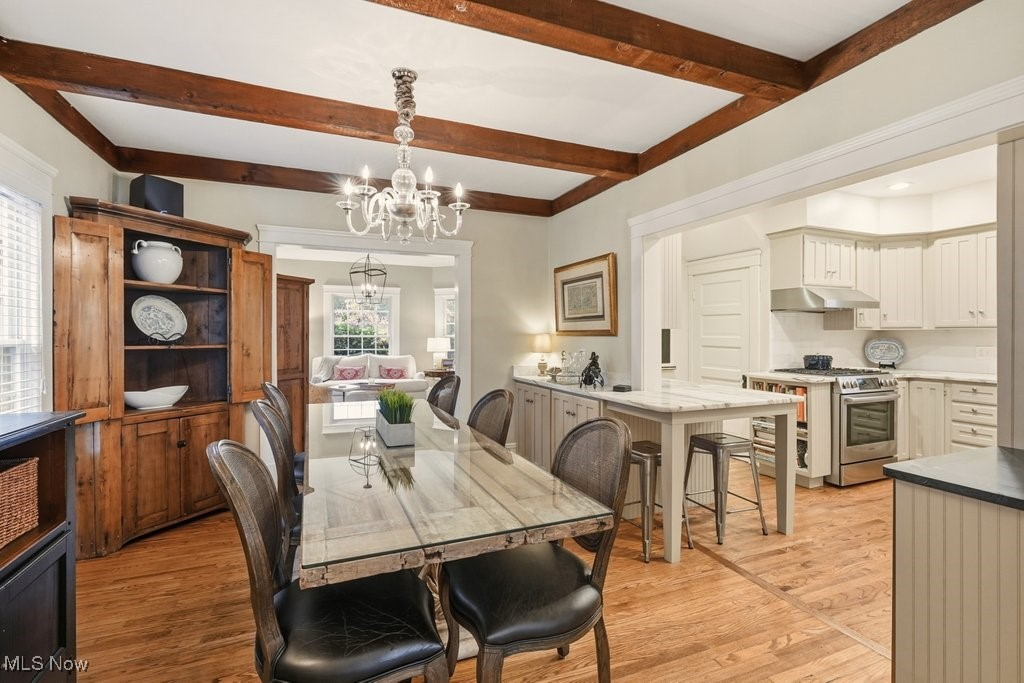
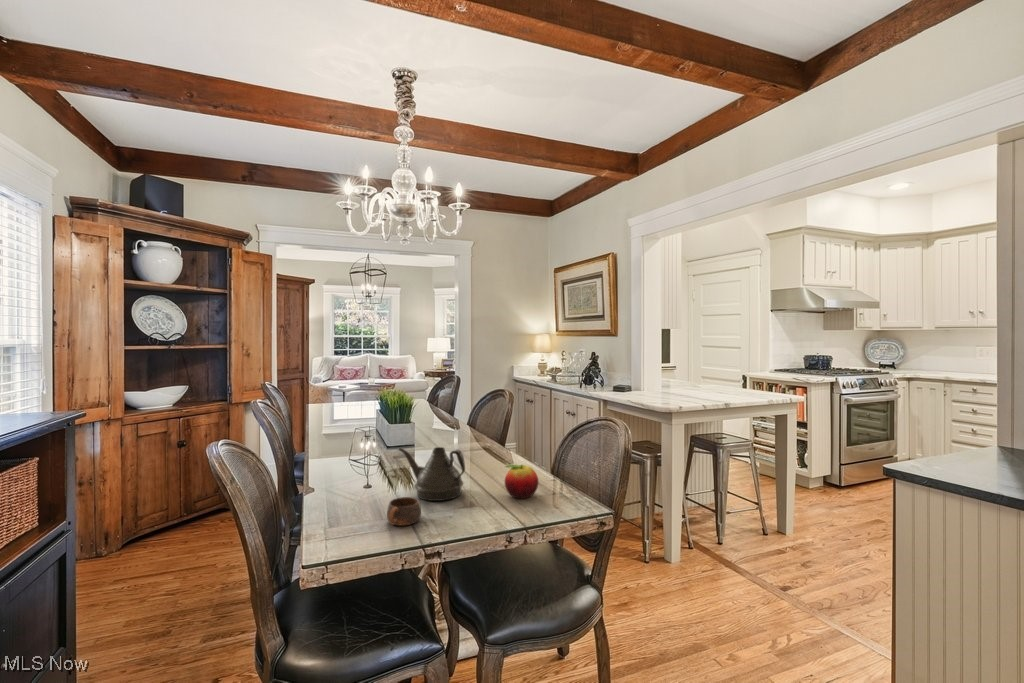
+ cup [386,496,422,526]
+ teapot [397,446,466,502]
+ fruit [504,464,539,499]
